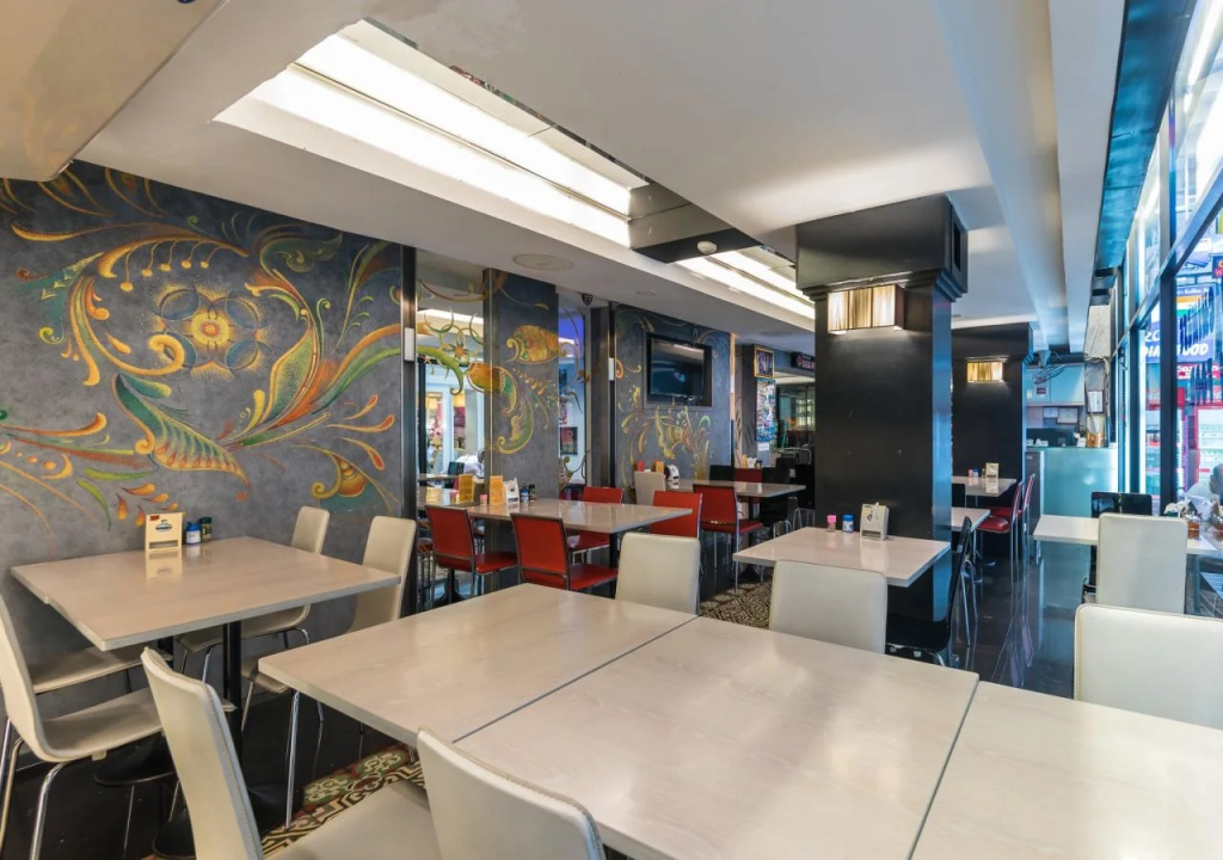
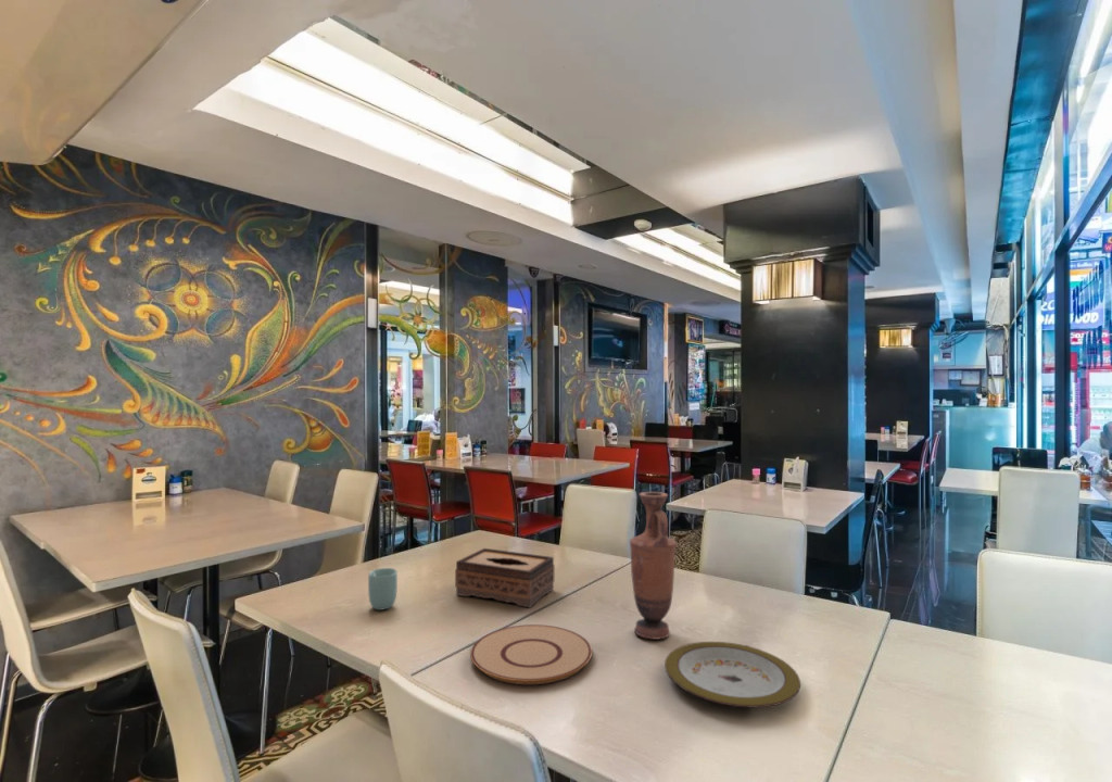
+ vase [629,491,678,641]
+ cup [367,567,399,611]
+ plate [664,641,801,709]
+ plate [469,623,593,685]
+ tissue box [454,547,555,608]
